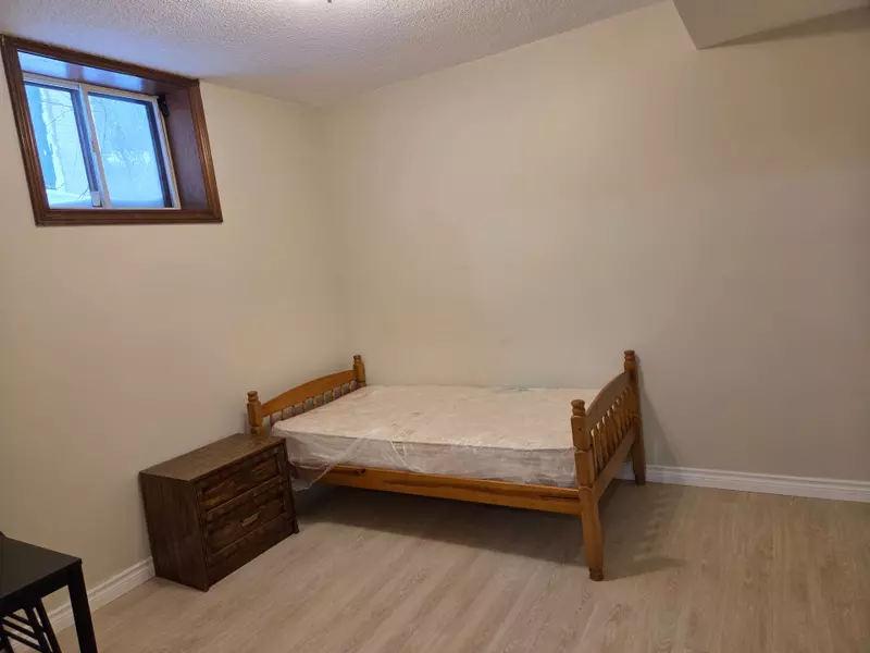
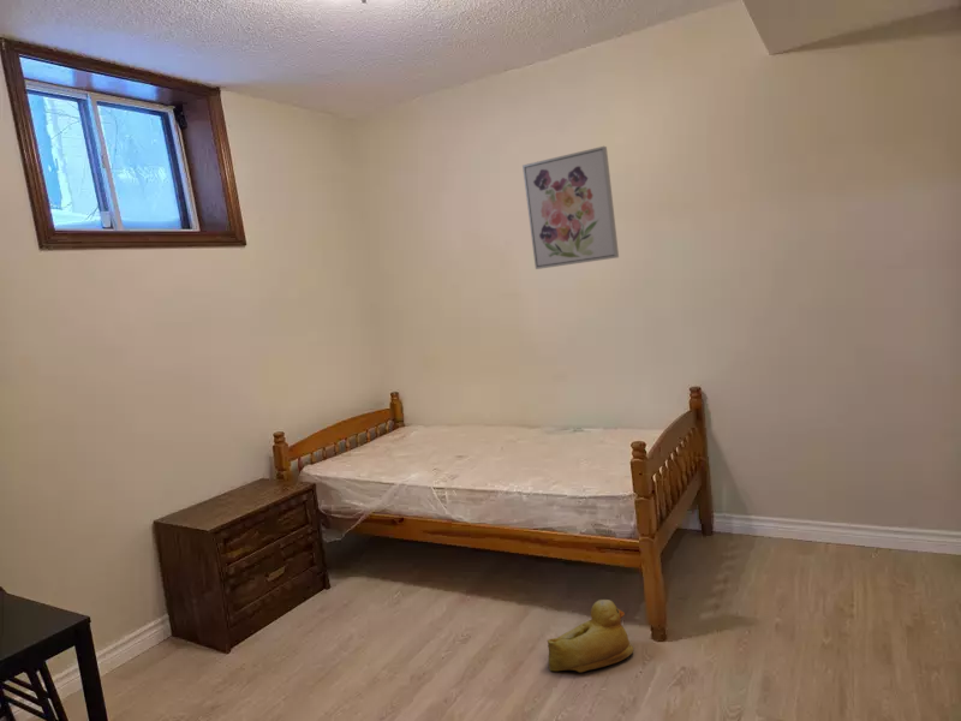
+ wall art [521,145,620,270]
+ rubber duck [547,598,634,673]
